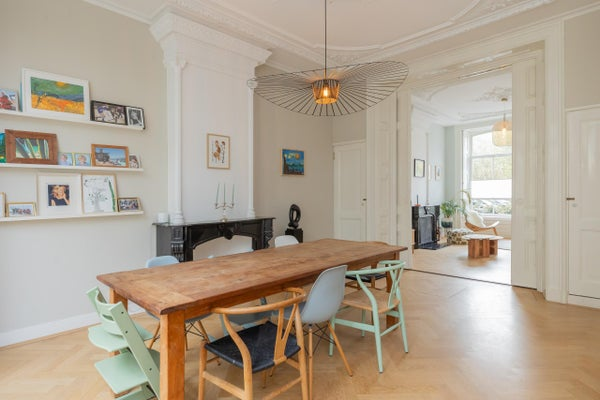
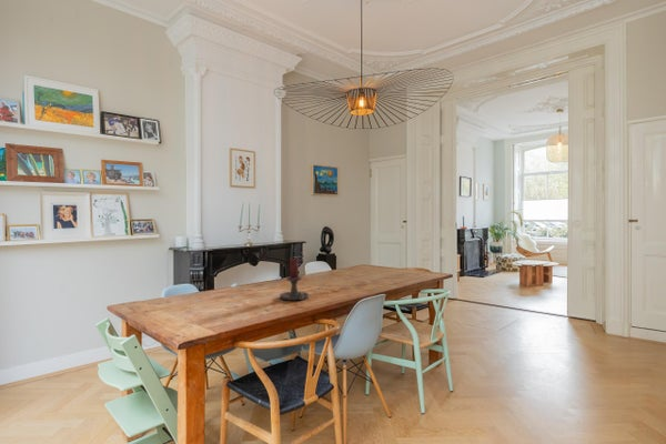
+ candle holder [279,258,310,302]
